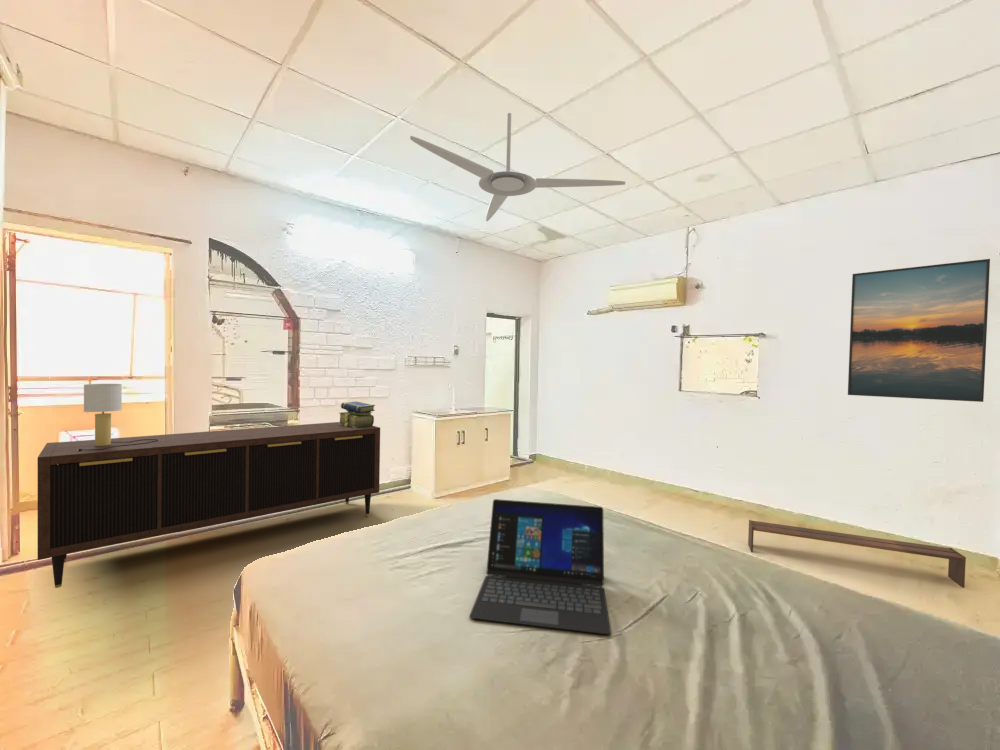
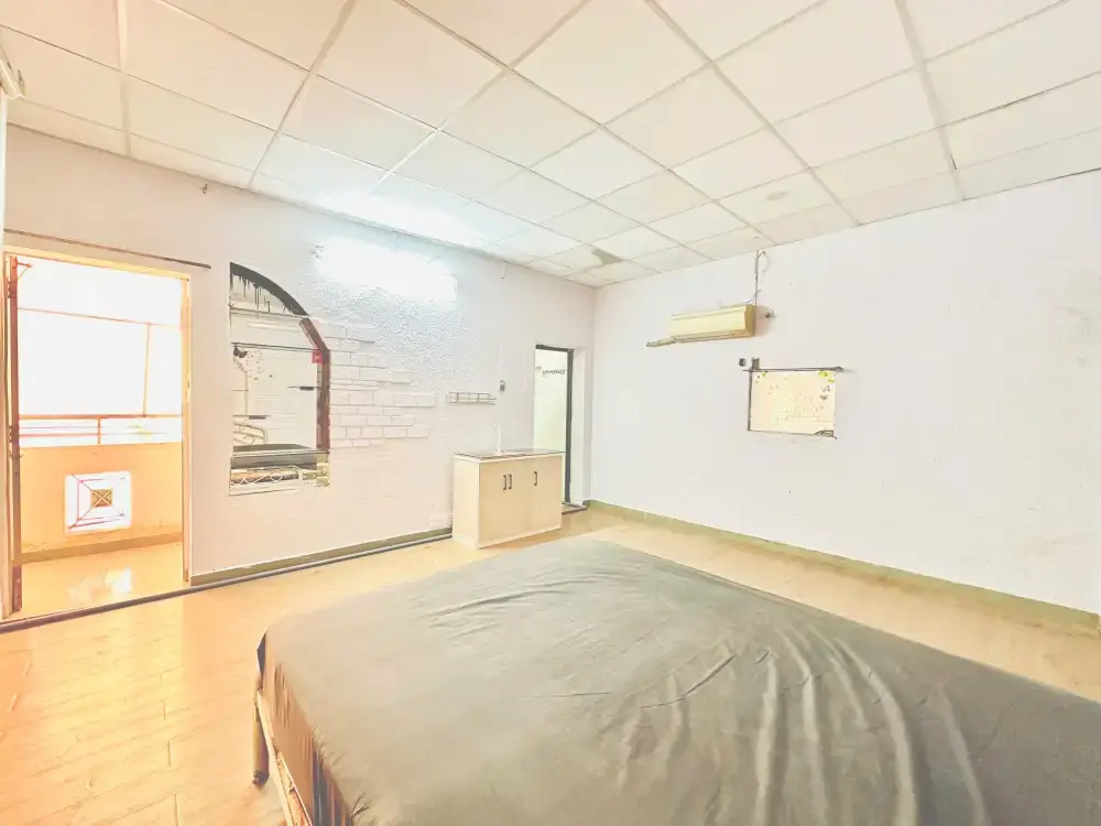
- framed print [847,258,991,403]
- laptop [468,498,612,636]
- bench [747,519,967,589]
- sideboard [37,421,381,589]
- stack of books [338,400,376,428]
- ceiling fan [409,112,626,223]
- table lamp [77,383,158,451]
